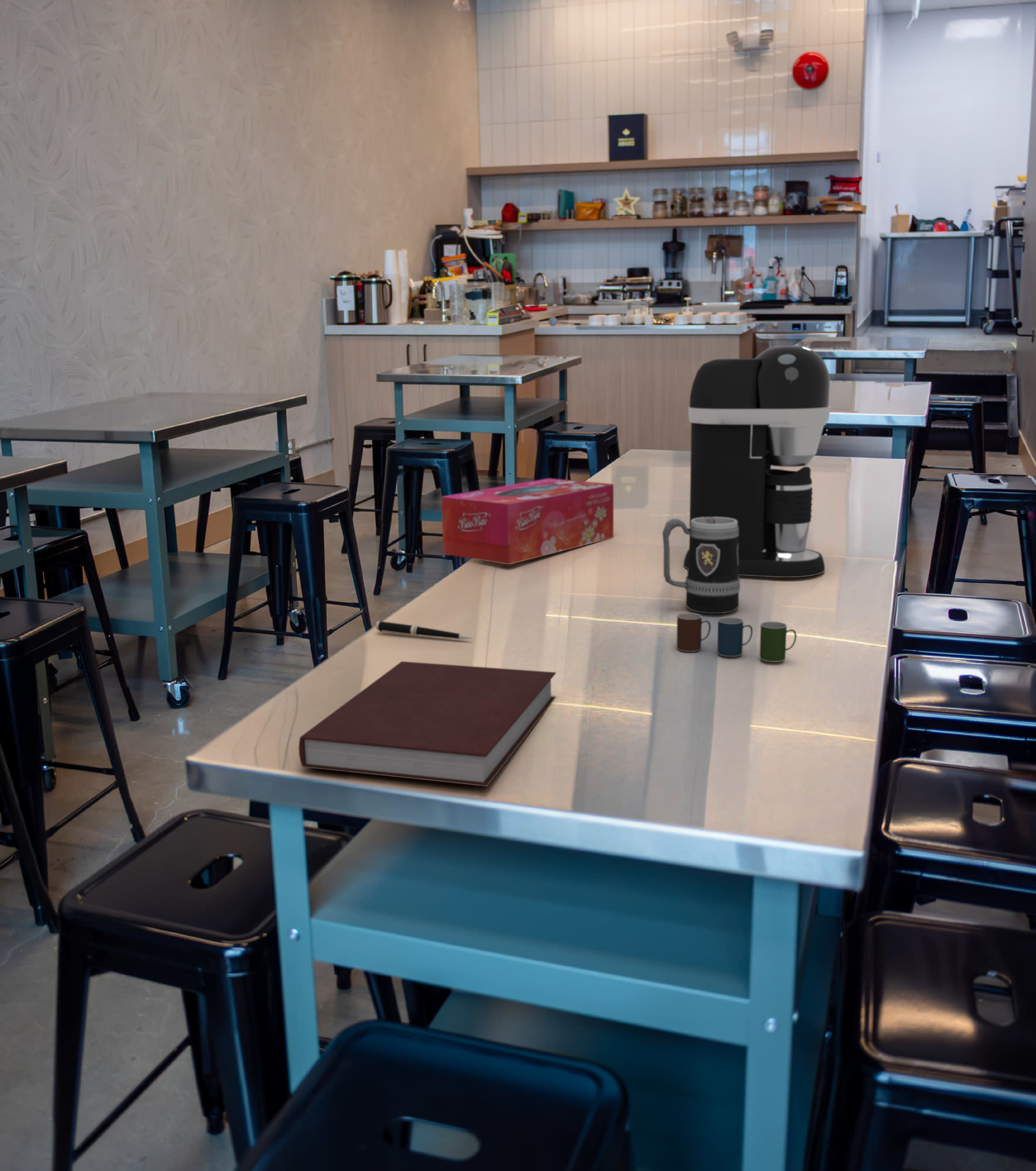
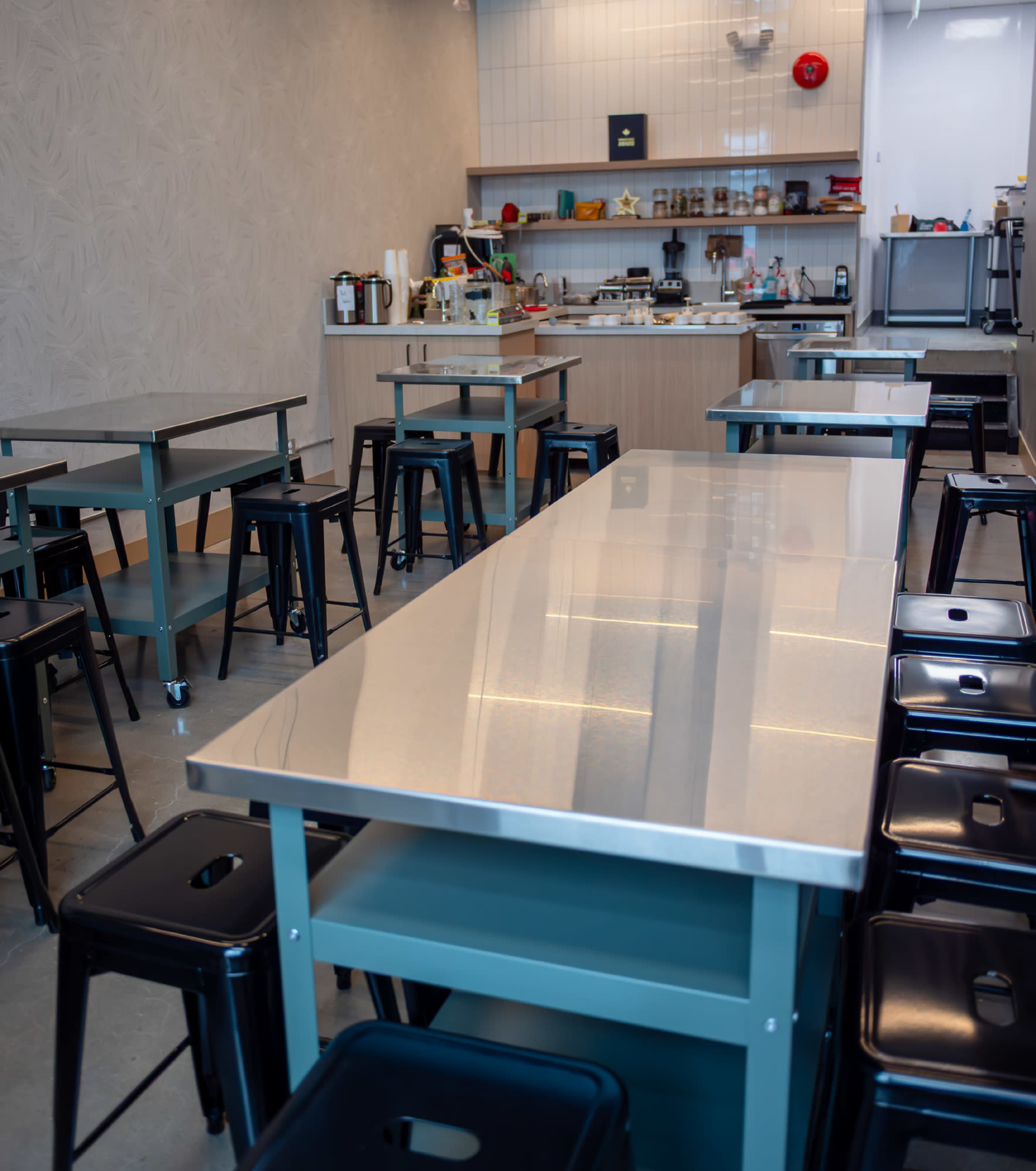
- mug [662,517,740,614]
- cup [676,613,797,662]
- notebook [299,661,556,787]
- tissue box [441,478,614,565]
- coffee maker [683,345,831,578]
- pen [375,621,474,639]
